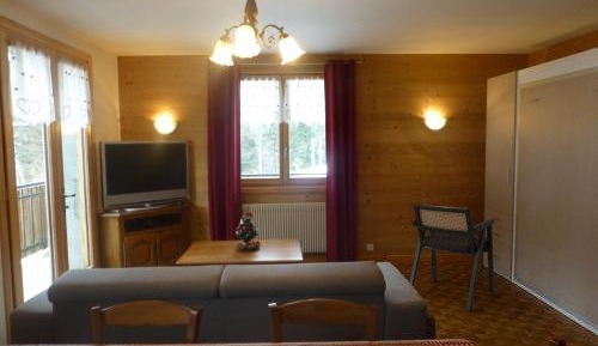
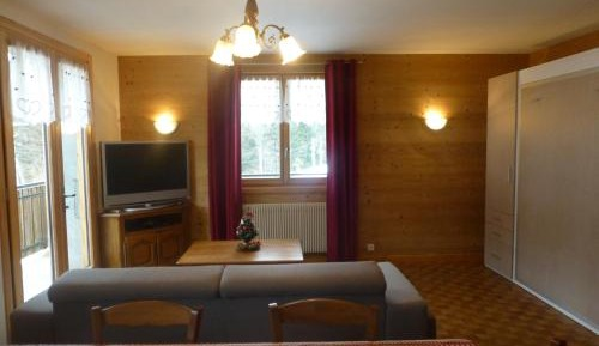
- armchair [409,202,495,312]
